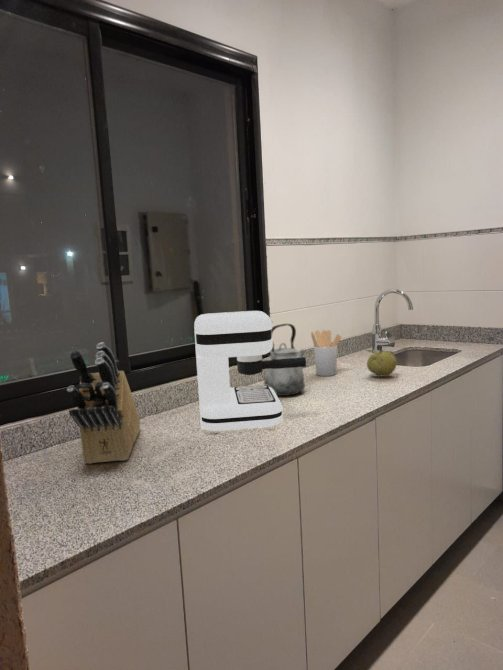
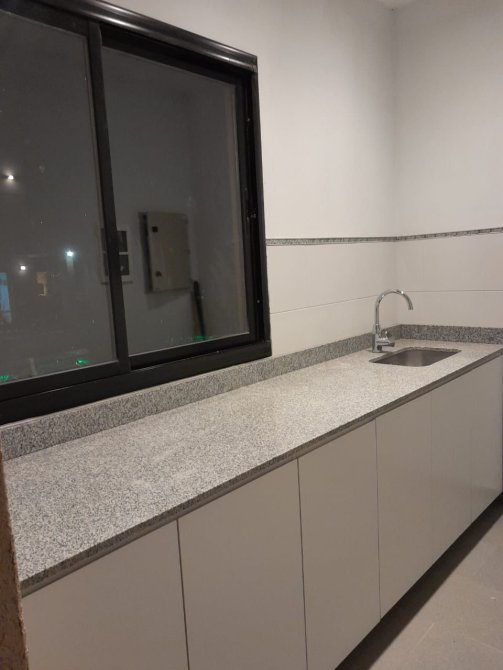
- utensil holder [310,329,342,377]
- knife block [66,341,141,465]
- coffee maker [193,310,307,434]
- fruit [366,350,398,377]
- kettle [263,323,306,397]
